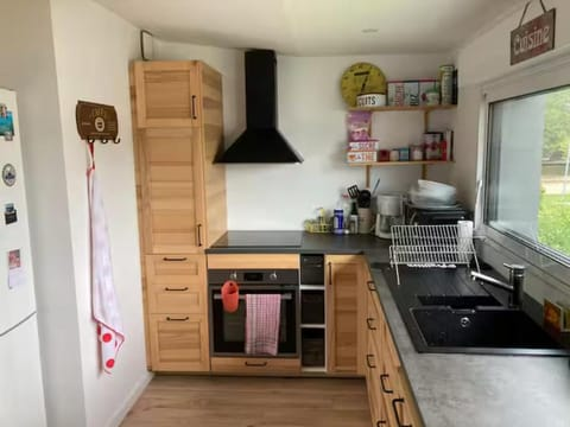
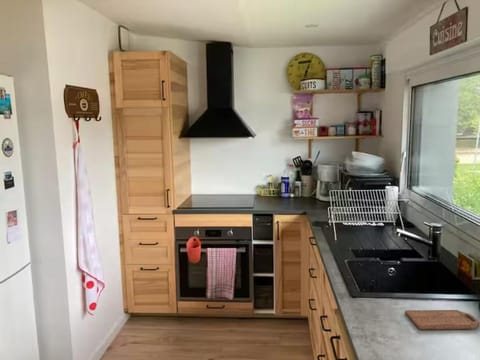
+ cutting board [404,309,480,331]
